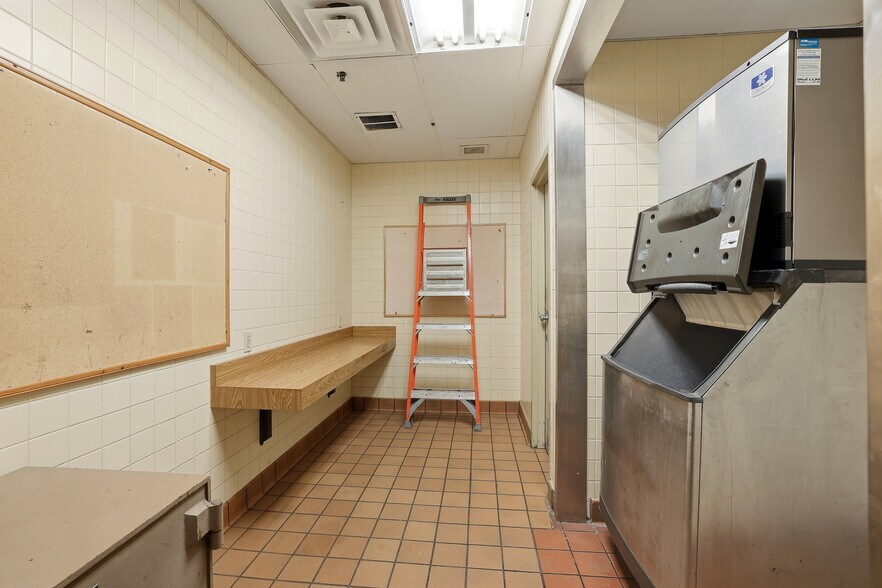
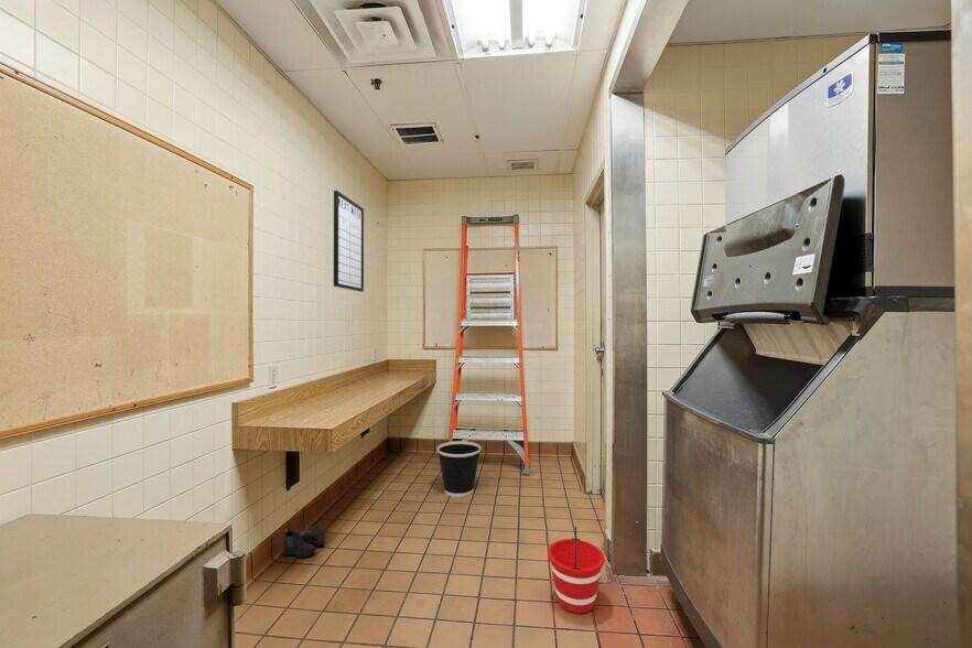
+ wastebasket [436,440,482,498]
+ boots [282,523,326,559]
+ writing board [333,190,365,293]
+ bucket [547,526,606,614]
